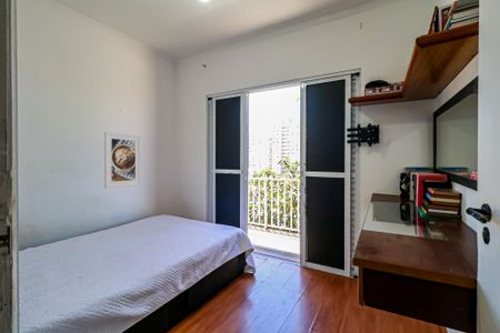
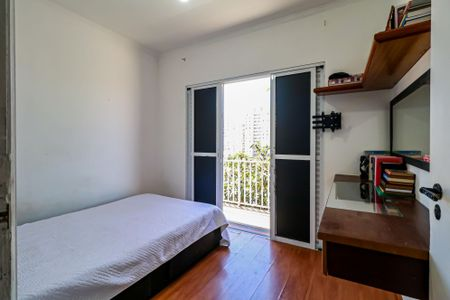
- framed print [103,131,142,189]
